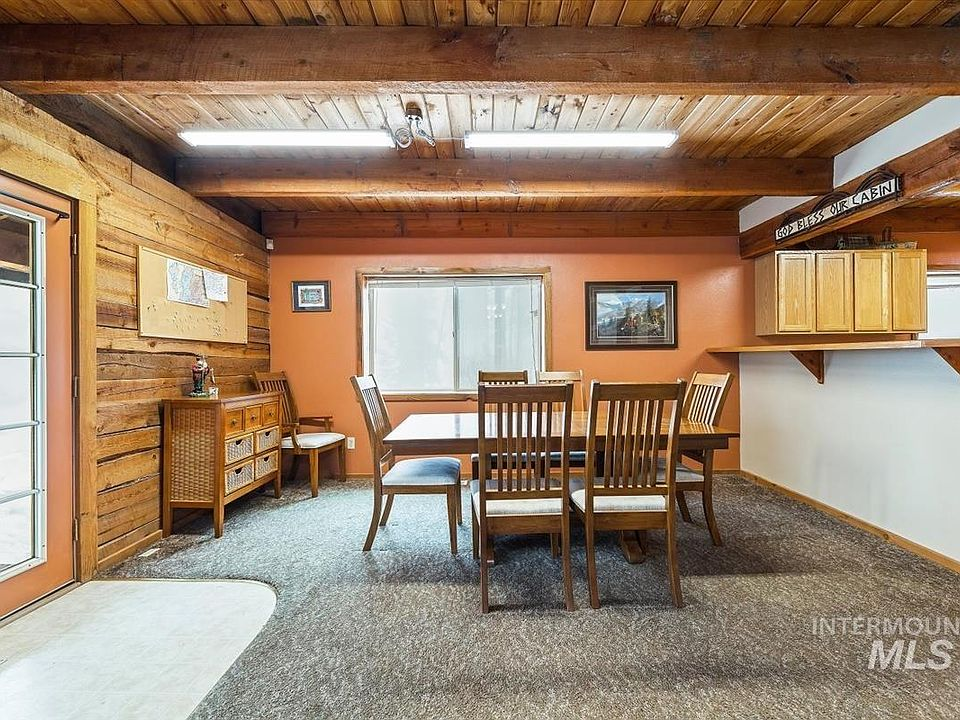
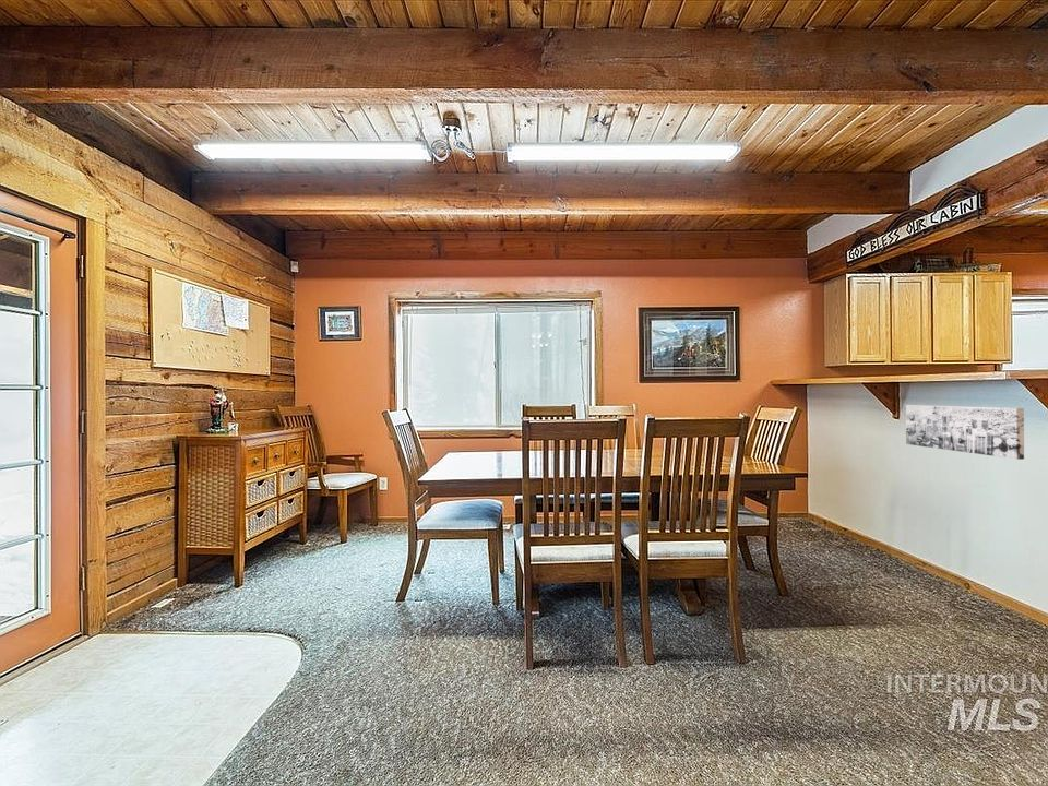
+ wall art [905,404,1025,461]
